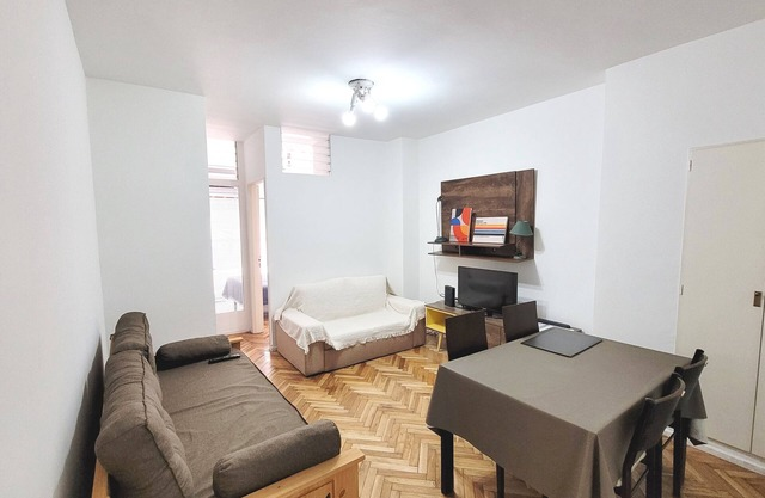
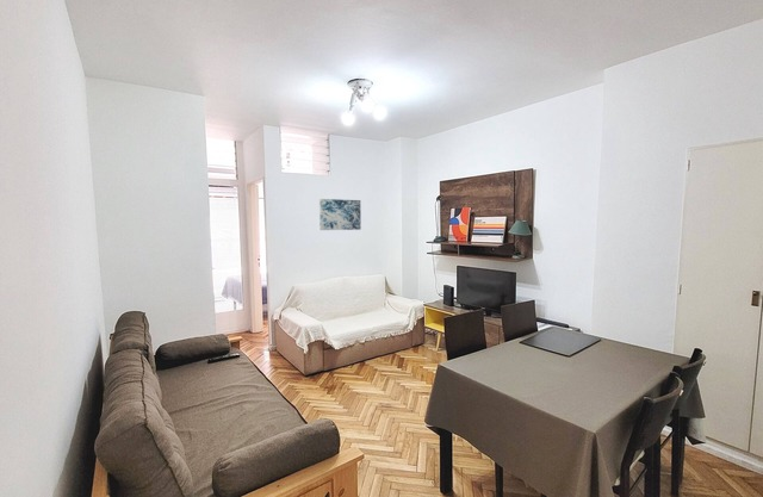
+ wall art [318,198,362,231]
